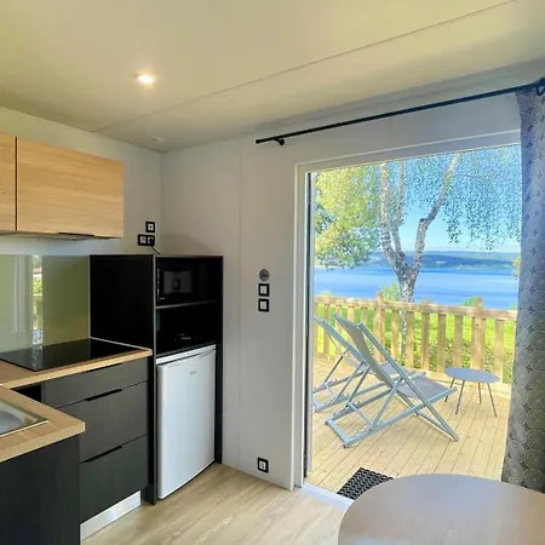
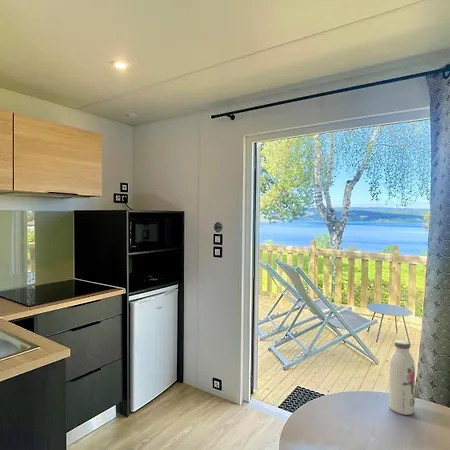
+ water bottle [388,339,416,416]
